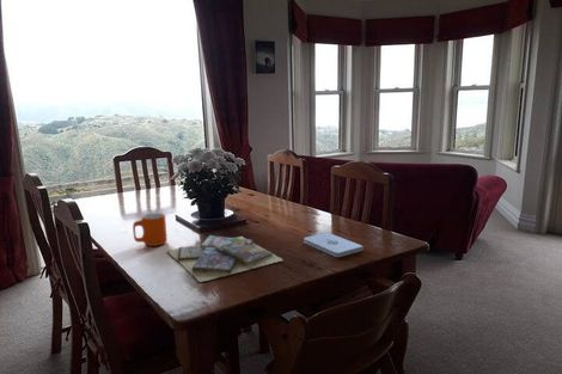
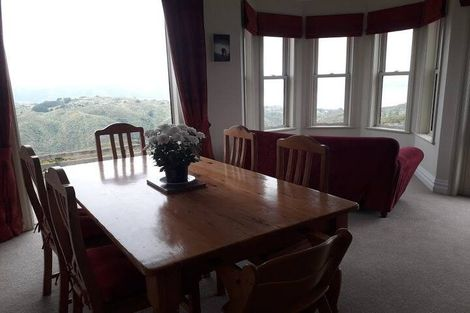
- mug [132,211,169,247]
- video game cases [165,234,283,283]
- notepad [303,232,365,258]
